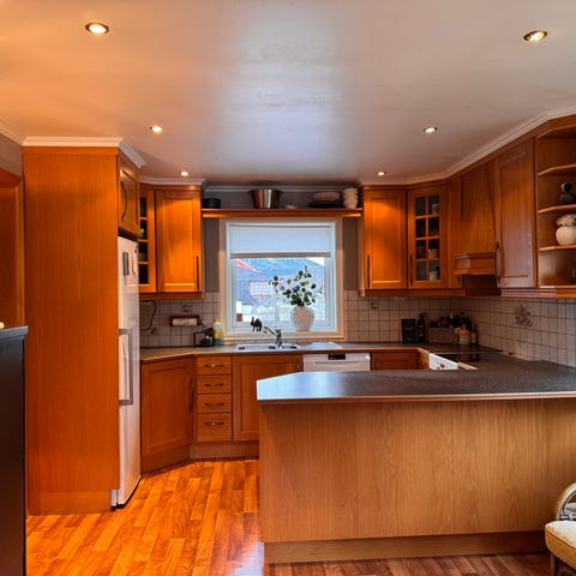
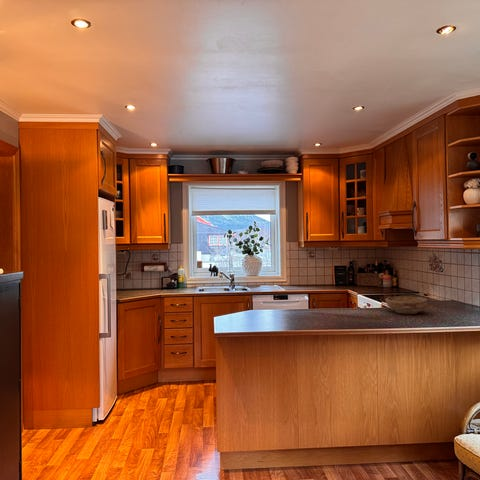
+ bowl [385,295,429,315]
